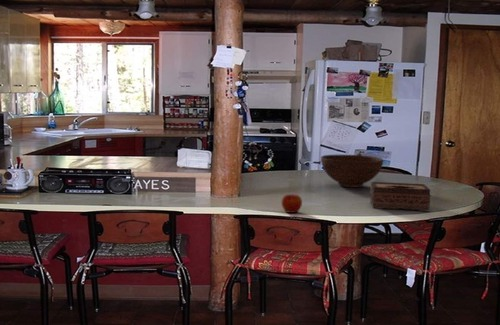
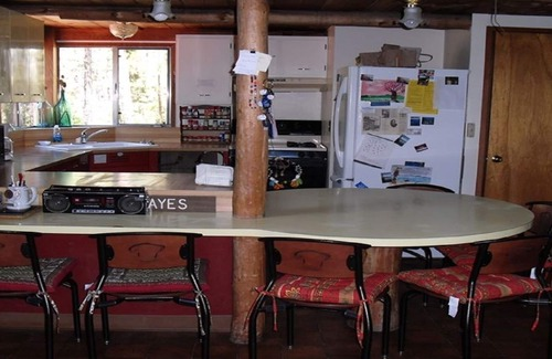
- apple [281,193,303,214]
- fruit bowl [320,154,384,188]
- tissue box [369,181,432,212]
